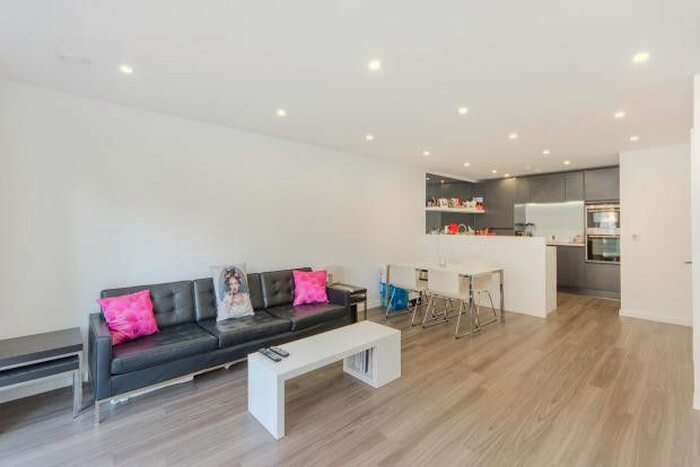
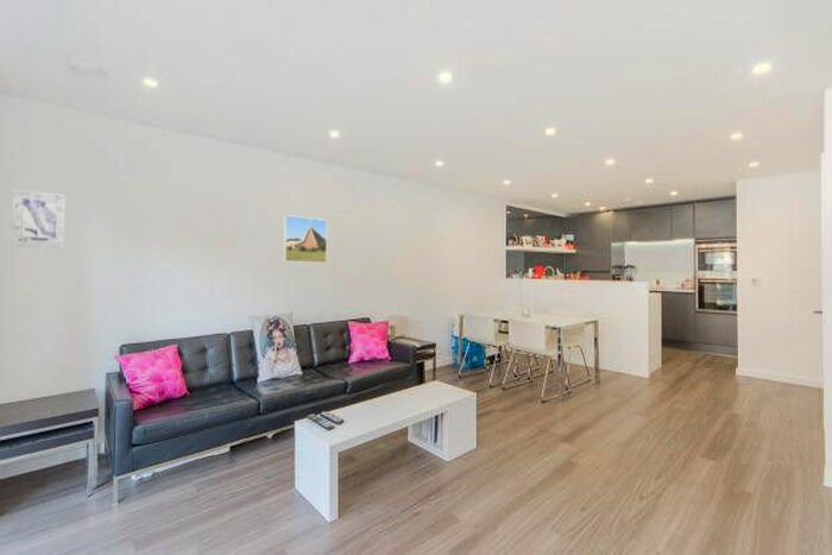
+ wall art [12,189,65,250]
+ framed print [283,214,328,264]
